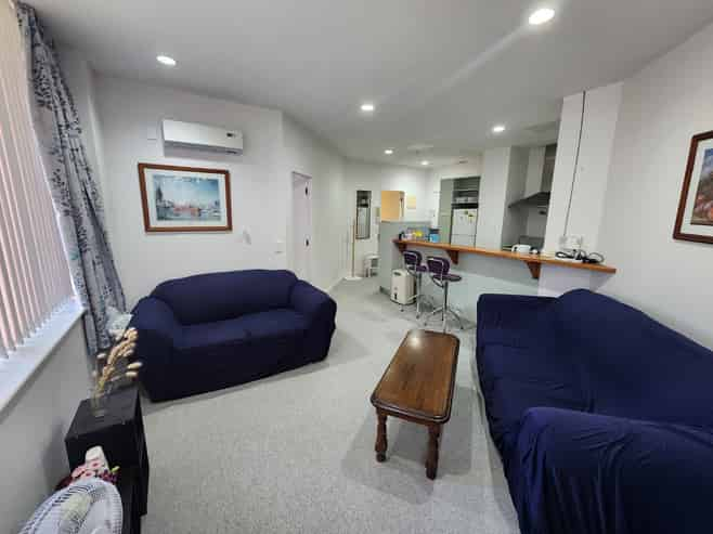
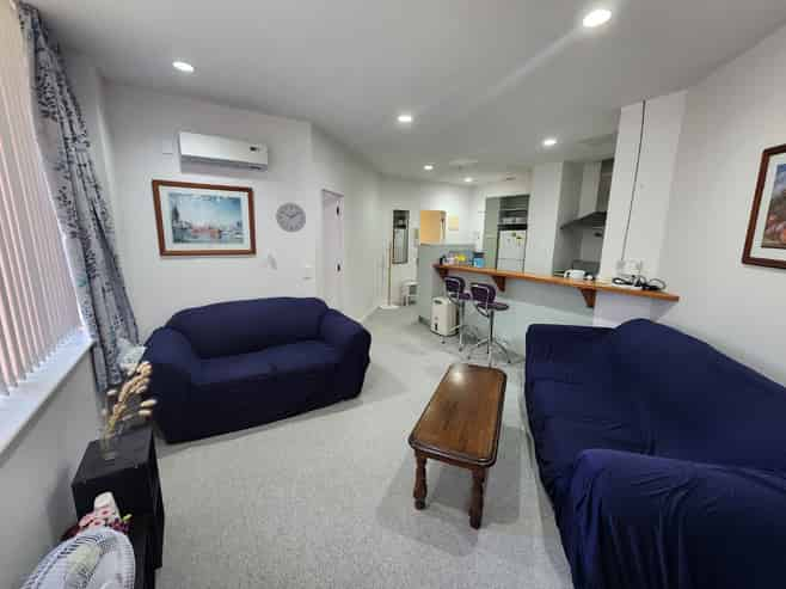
+ wall clock [275,202,307,233]
